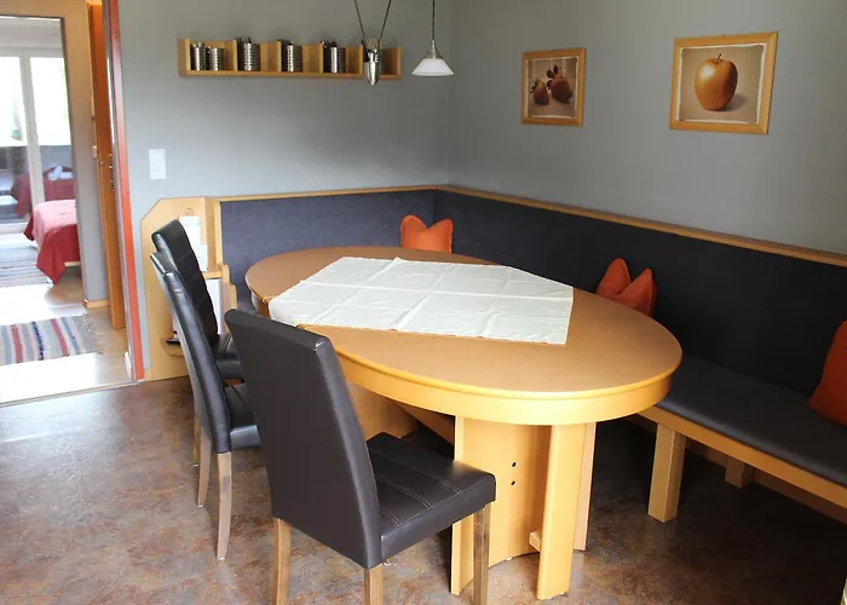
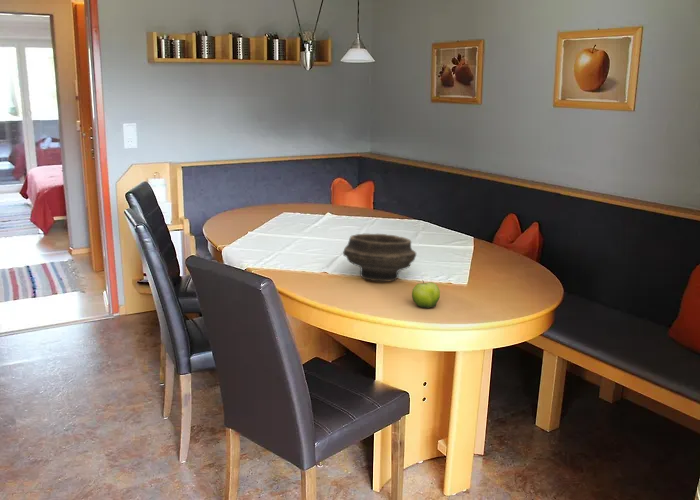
+ bowl [342,233,417,283]
+ fruit [411,280,441,309]
